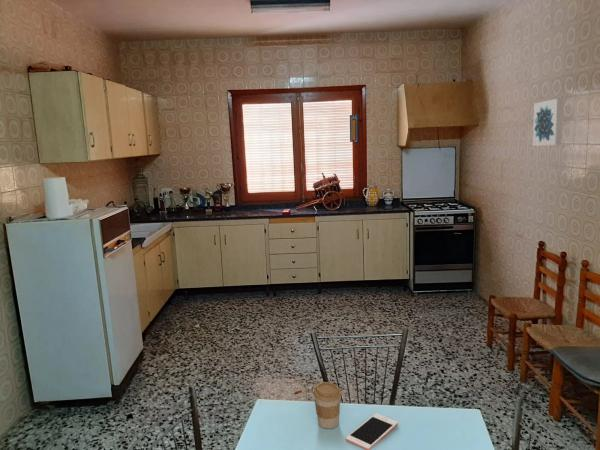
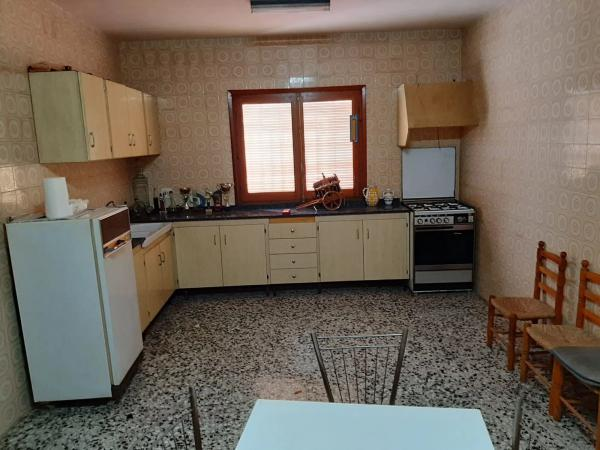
- wall art [532,97,564,147]
- cell phone [345,412,399,450]
- coffee cup [312,381,342,429]
